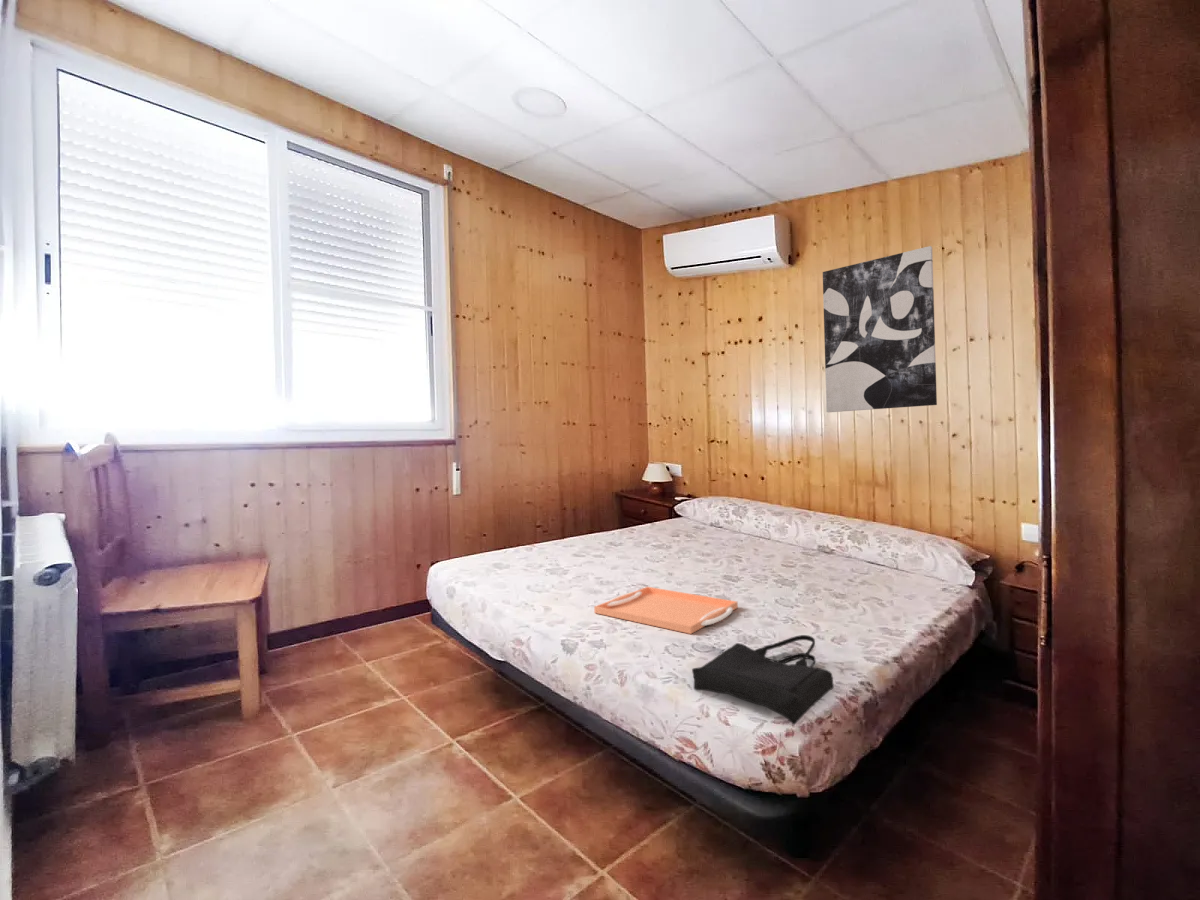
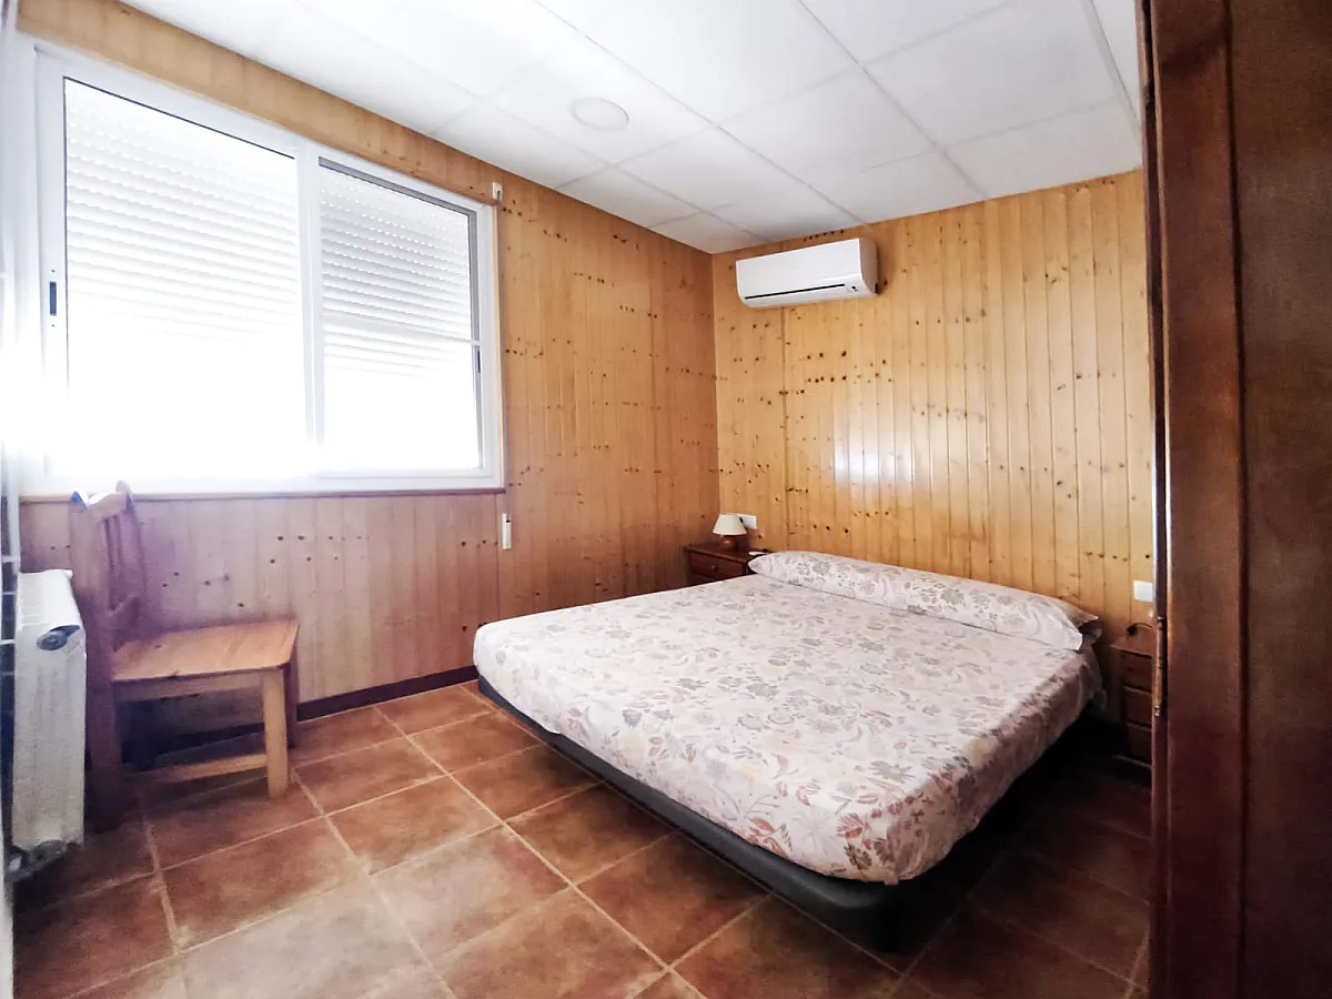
- tote bag [691,634,835,725]
- wall art [822,245,938,413]
- serving tray [593,586,739,635]
